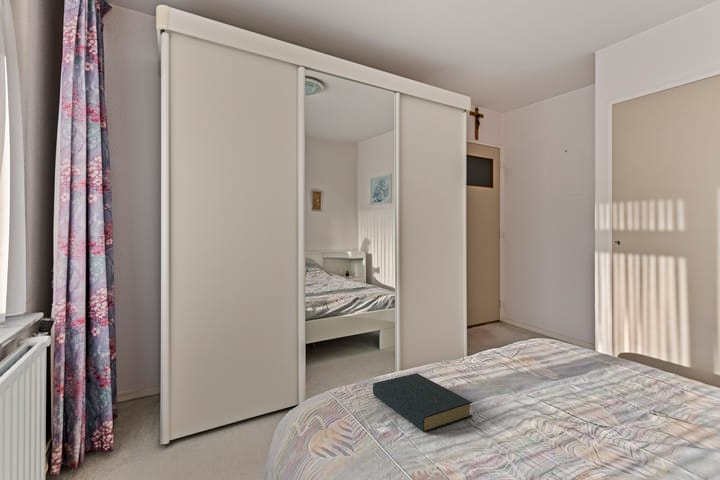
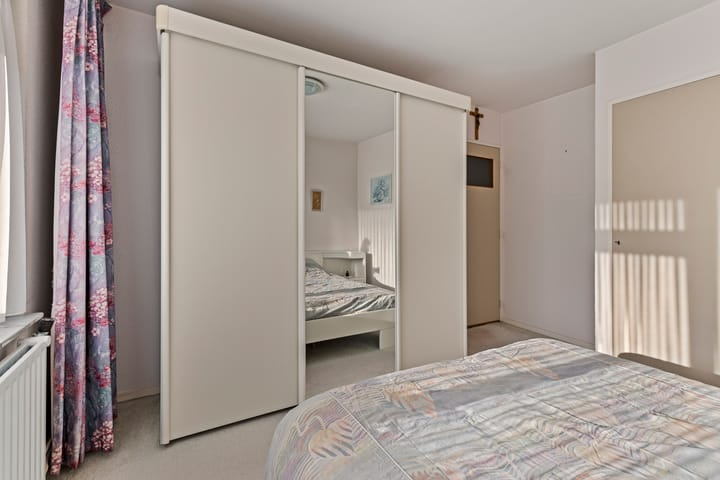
- hardback book [372,372,473,433]
